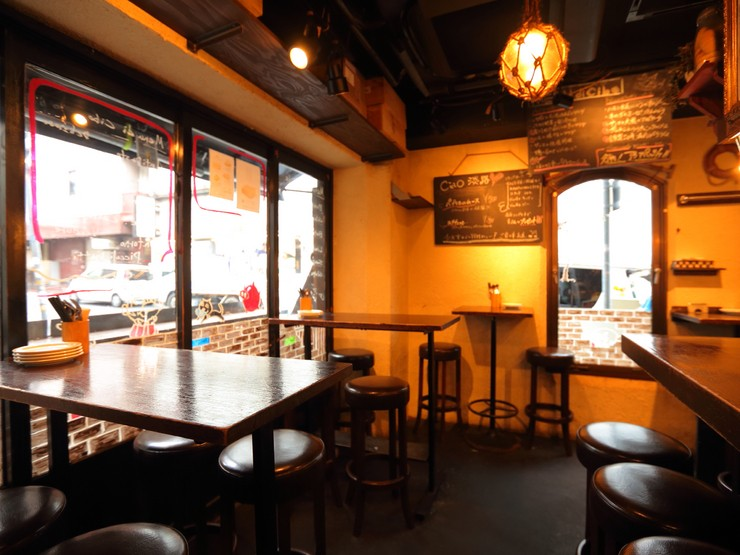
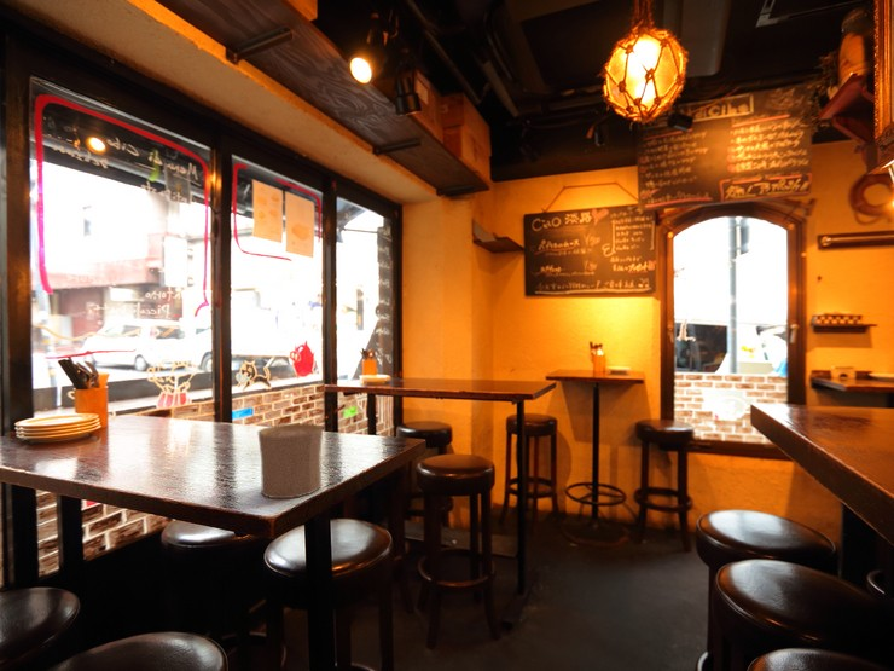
+ cup [257,422,324,499]
